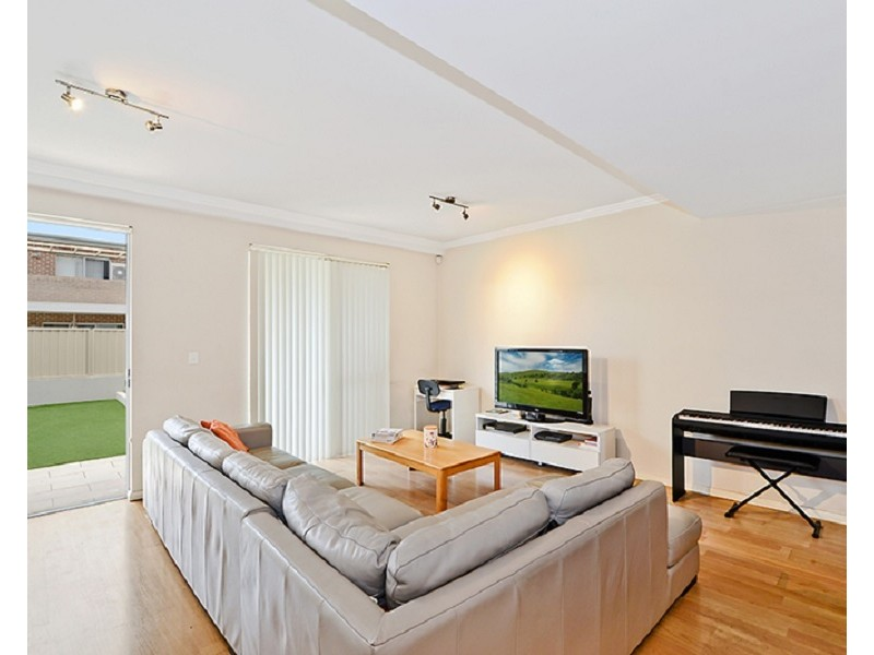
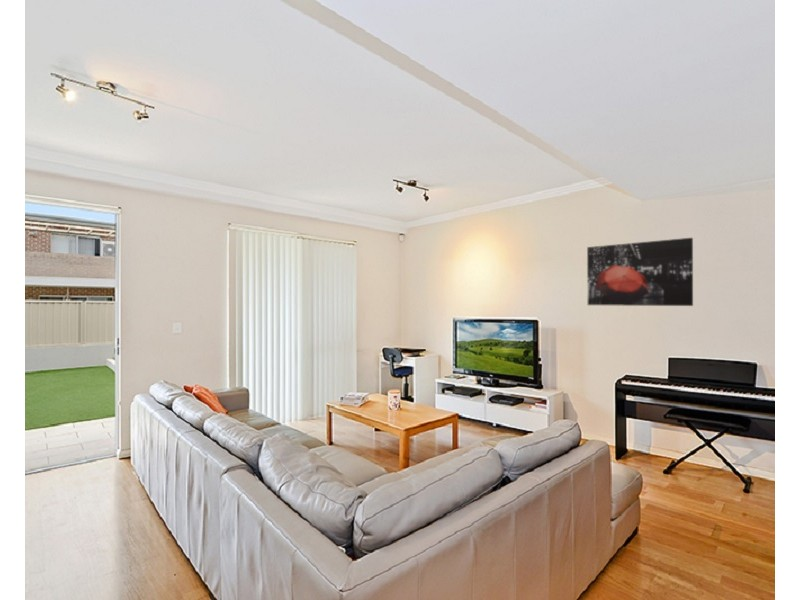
+ wall art [586,237,694,307]
